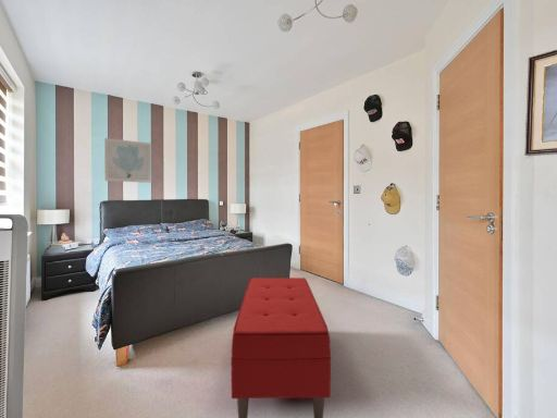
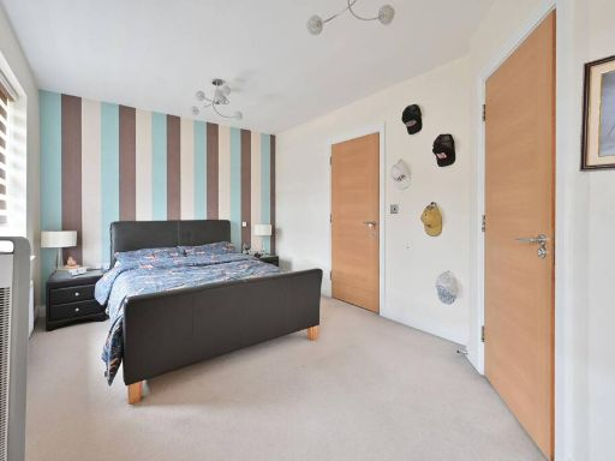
- bench [230,276,332,418]
- wall art [103,137,152,184]
